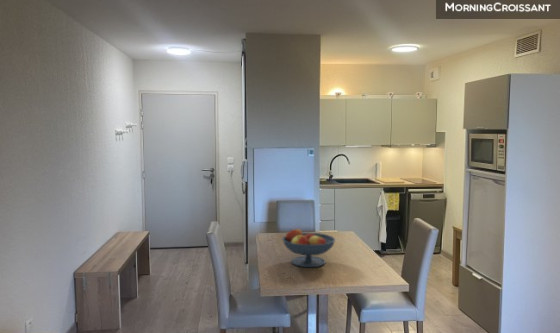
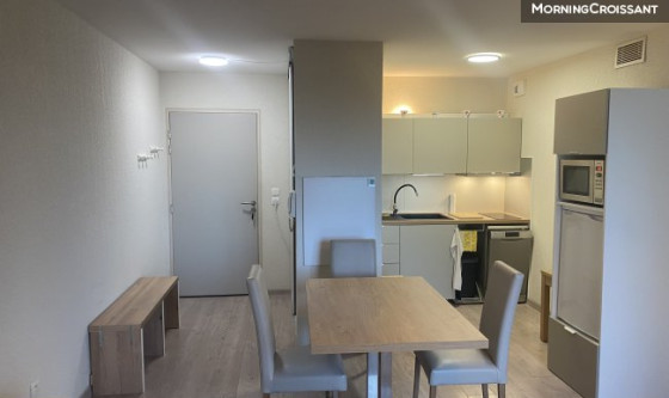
- fruit bowl [281,227,336,268]
